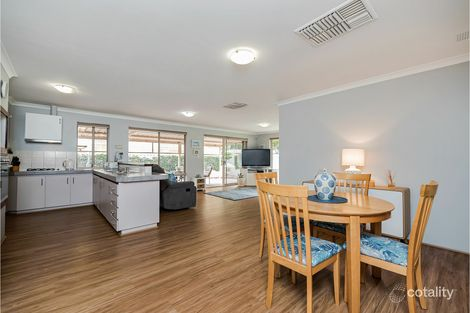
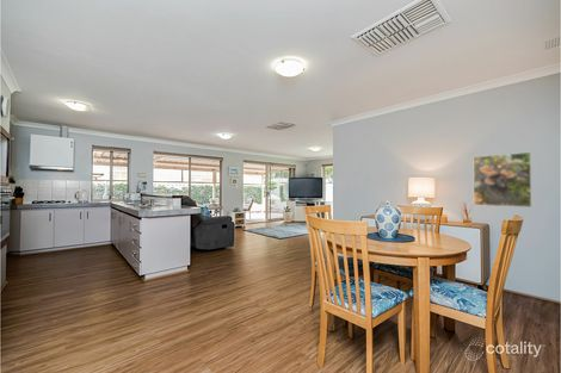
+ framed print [473,151,532,209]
